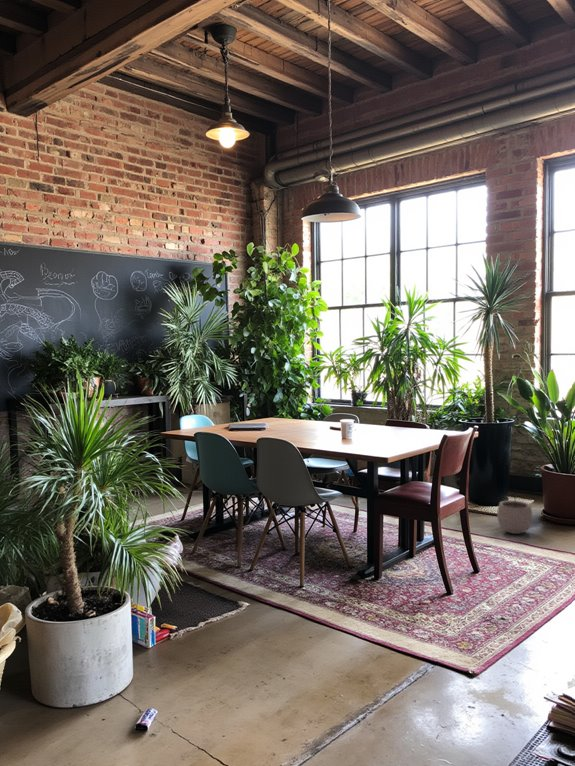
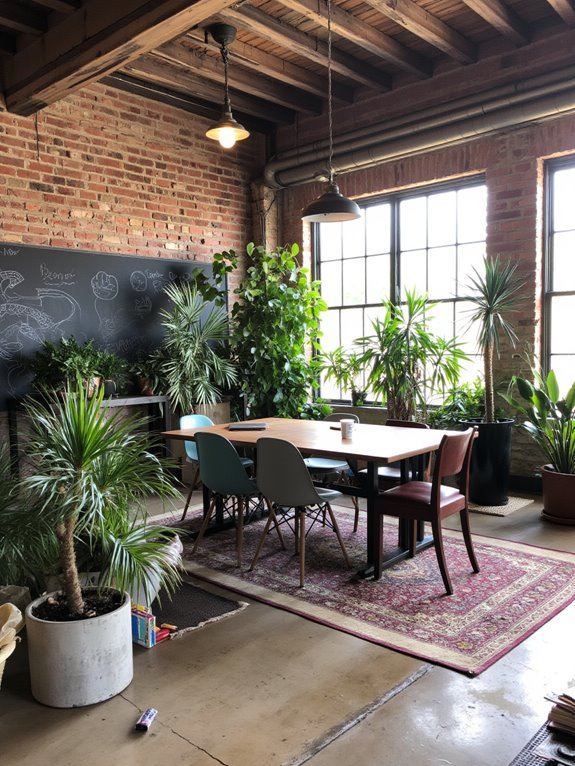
- plant pot [496,492,534,535]
